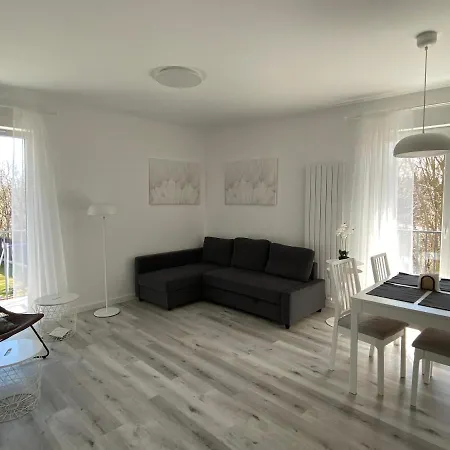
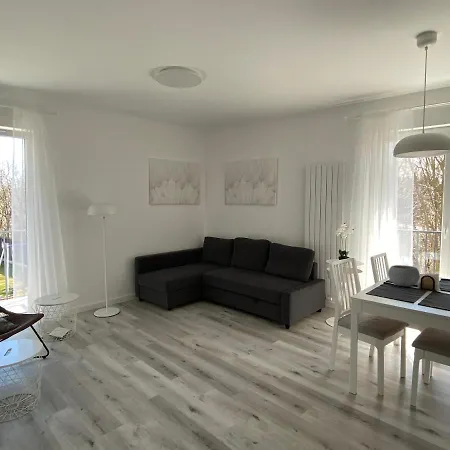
+ bowl [387,264,421,287]
